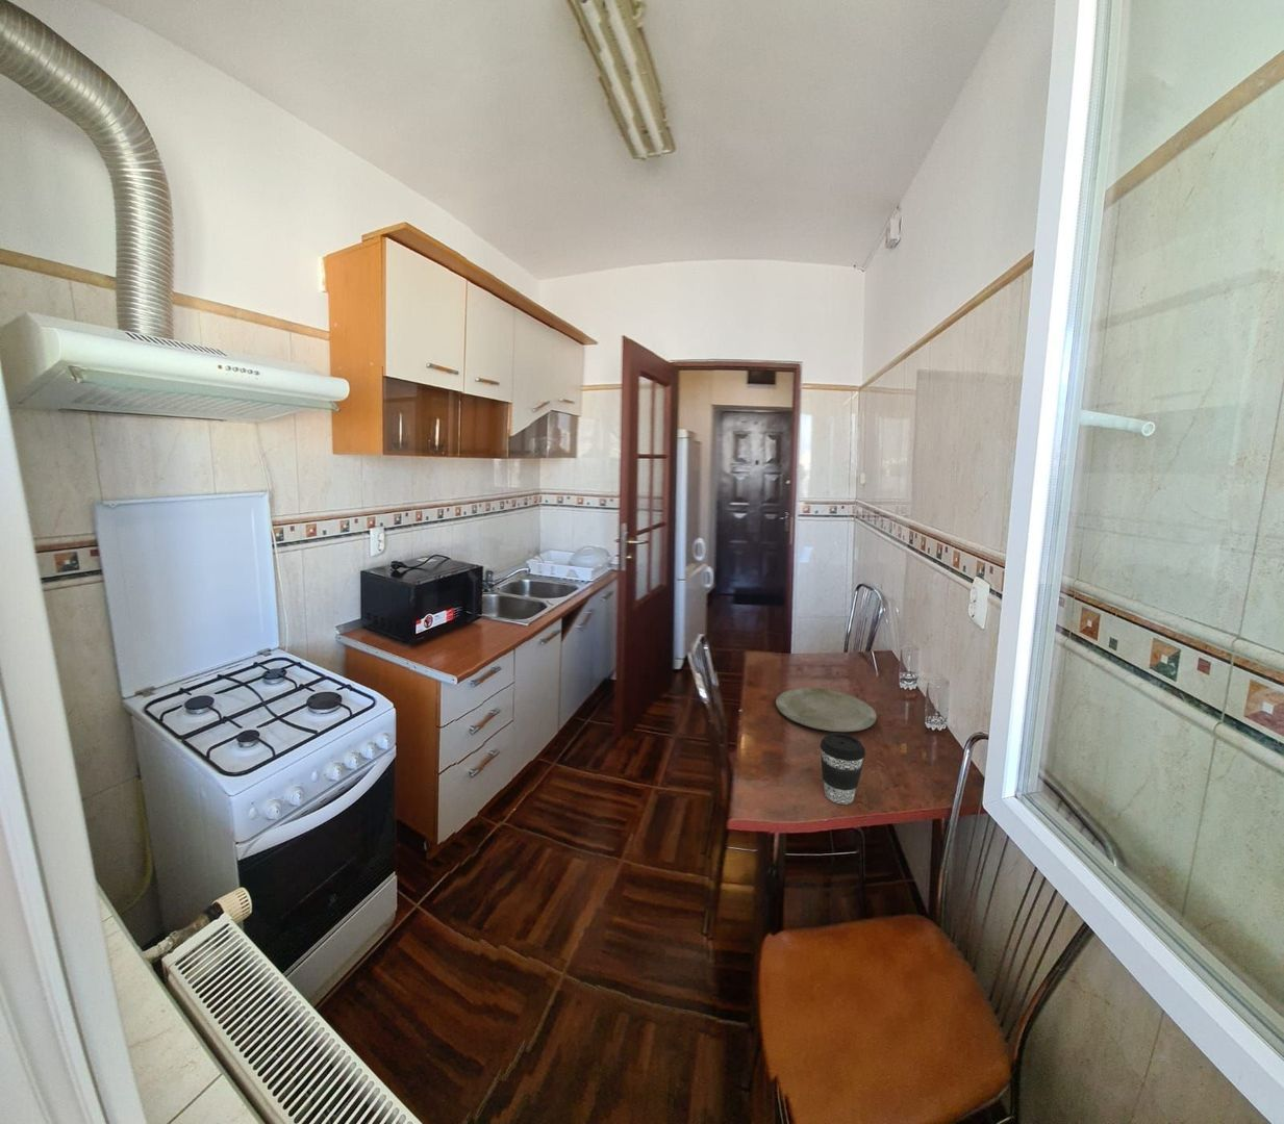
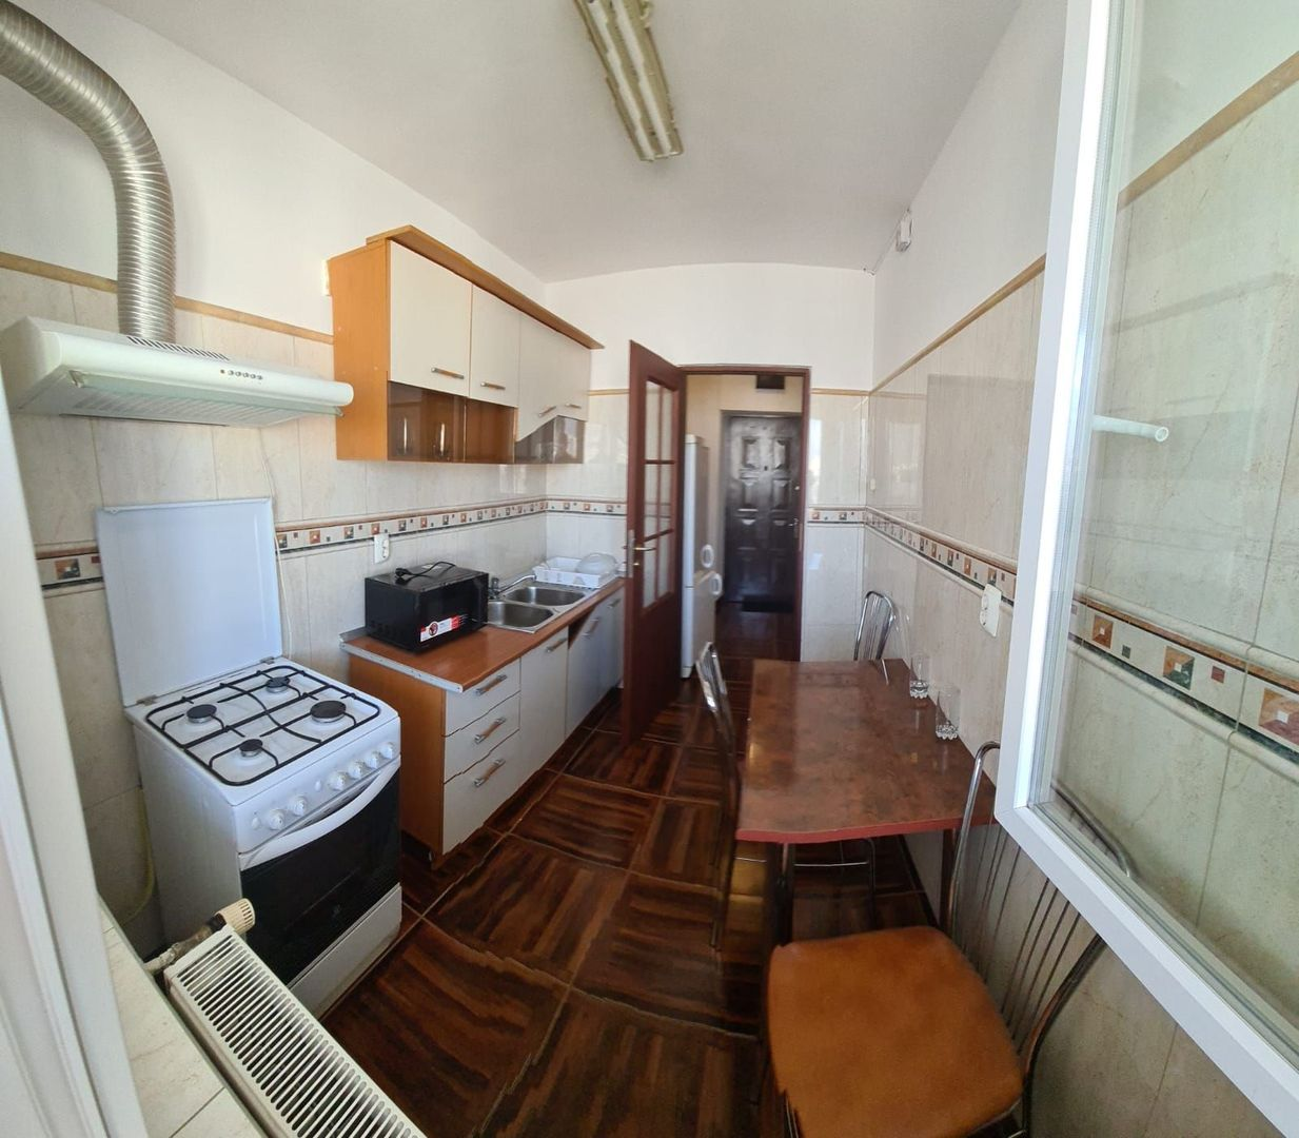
- plate [775,686,878,732]
- coffee cup [820,731,867,805]
